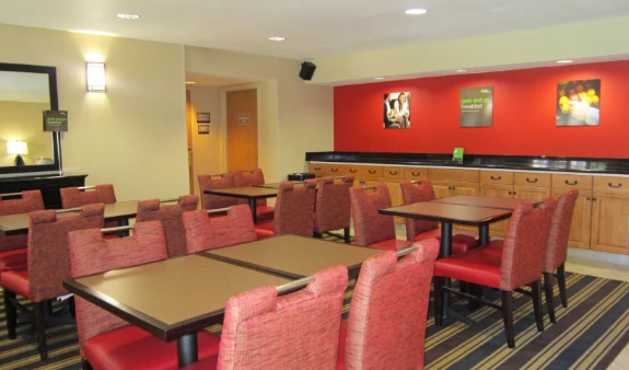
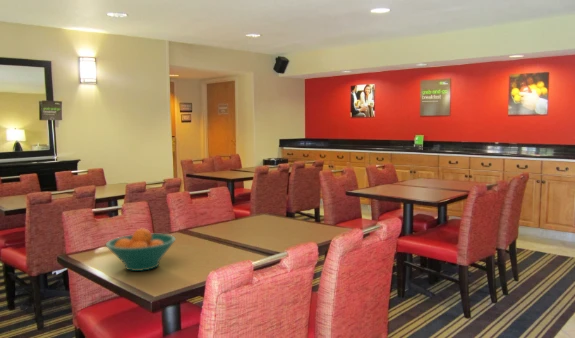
+ fruit bowl [105,227,177,272]
